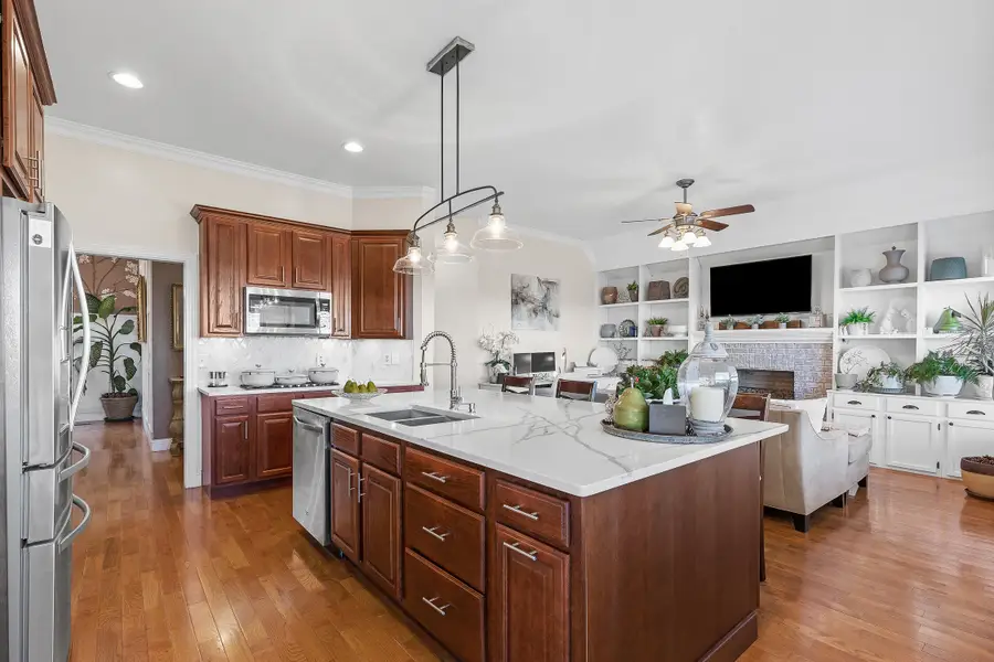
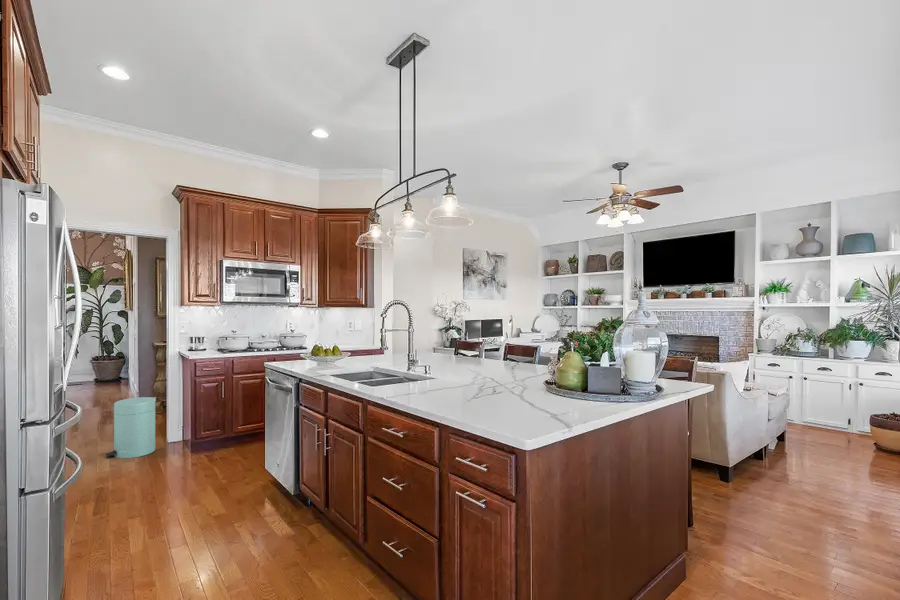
+ trash can [105,396,156,459]
